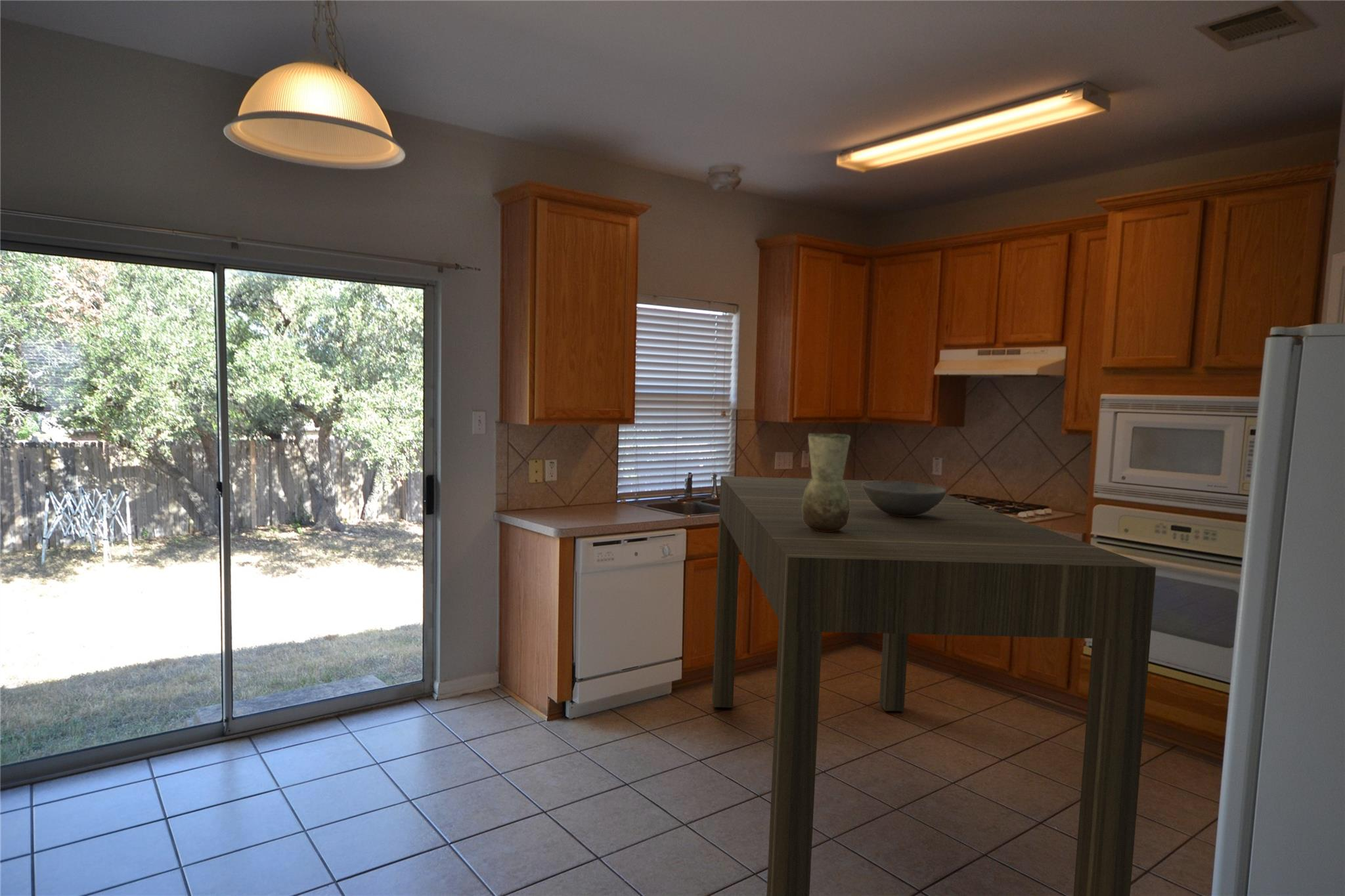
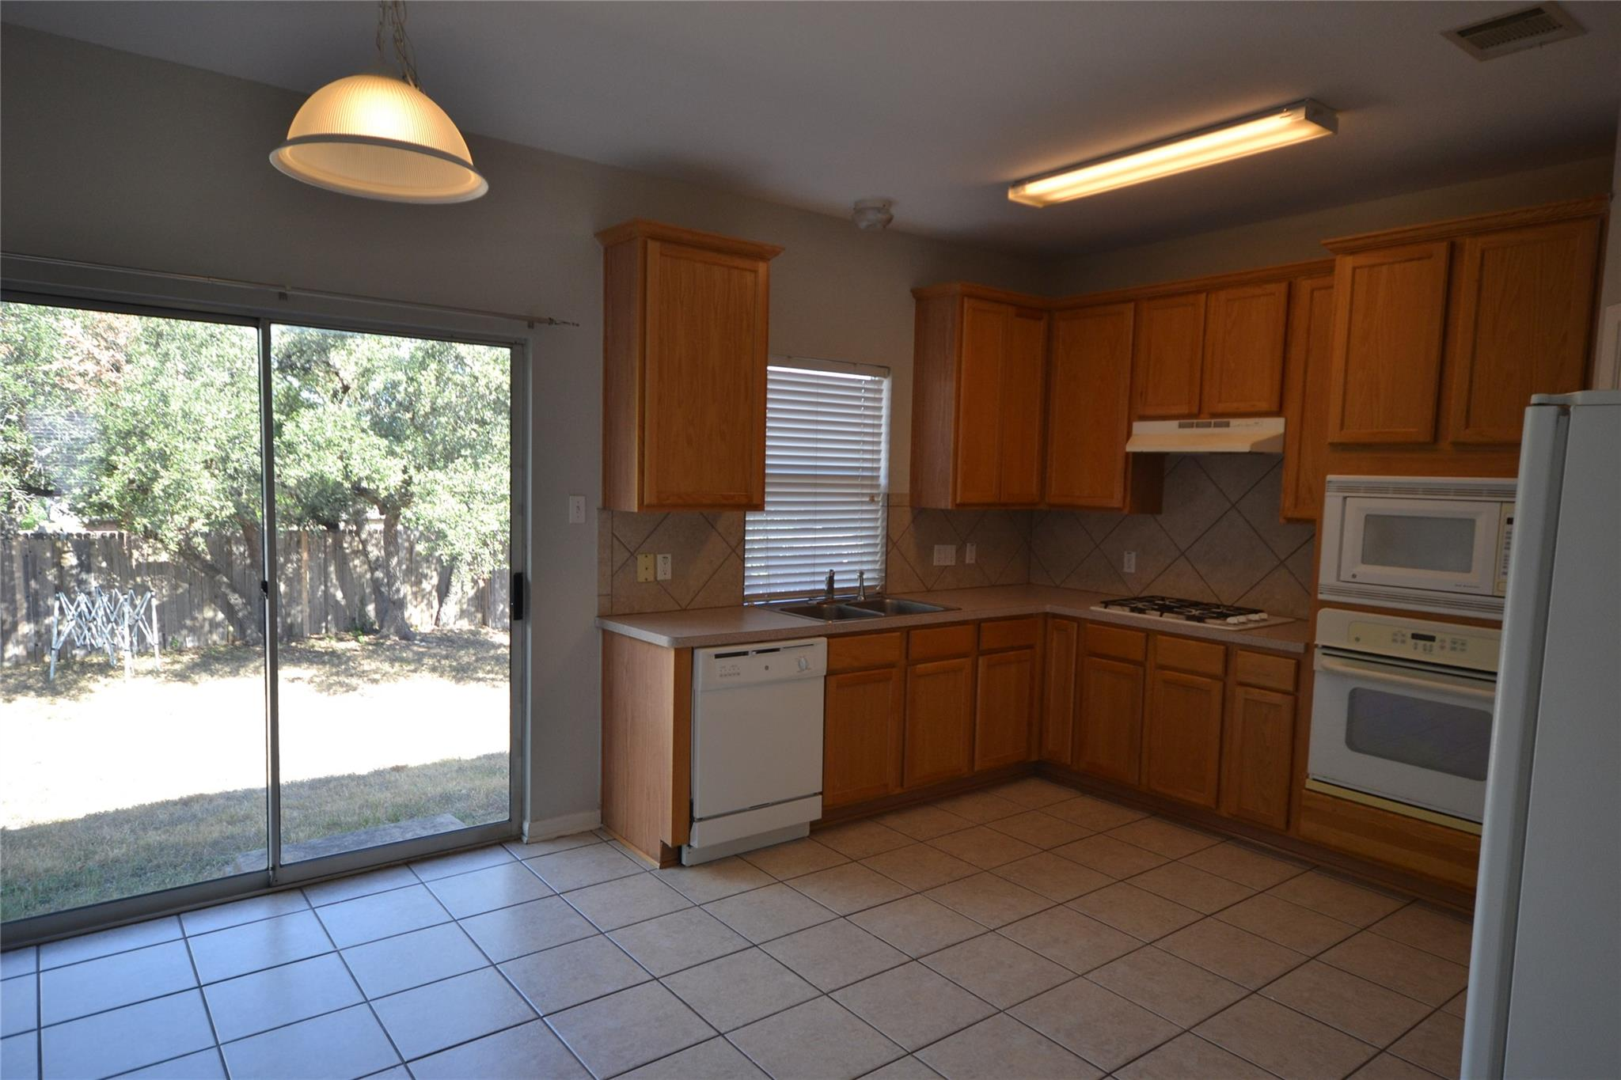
- dining table [712,475,1157,896]
- vase [802,433,851,532]
- bowl [862,480,947,517]
